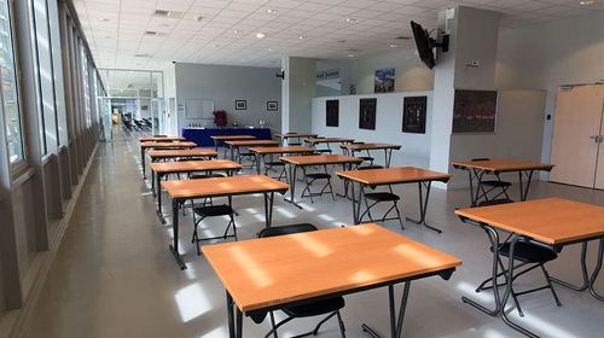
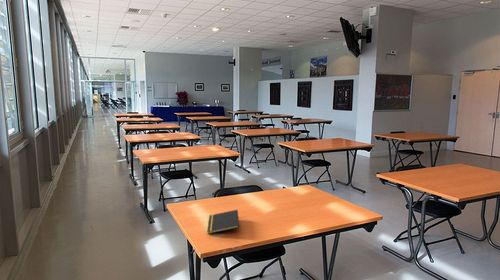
+ notepad [206,209,240,235]
